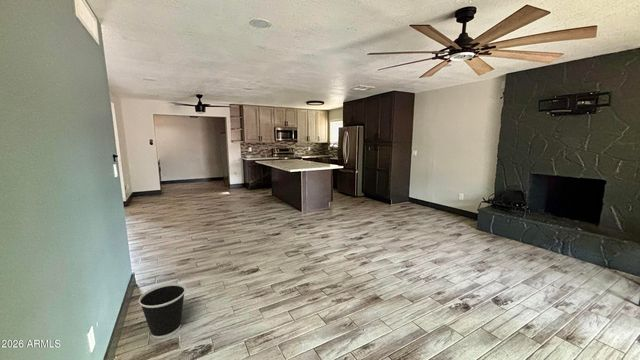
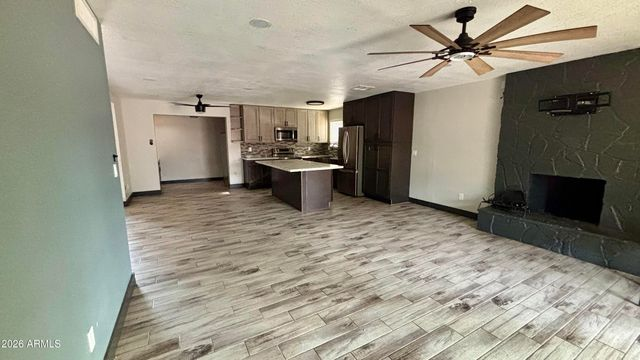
- wastebasket [138,282,186,340]
